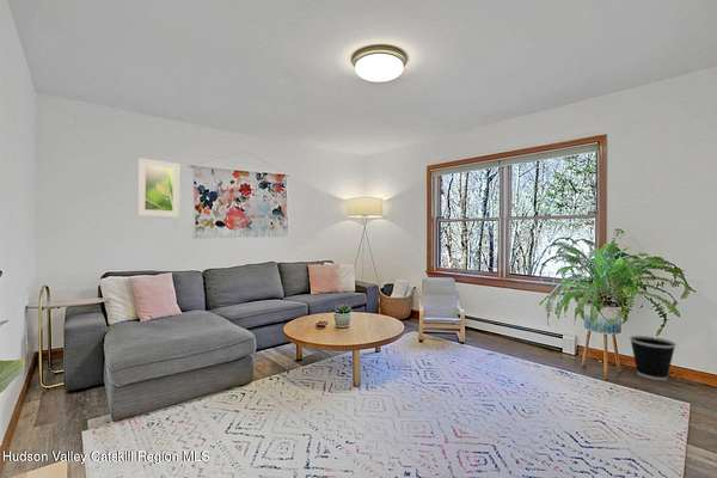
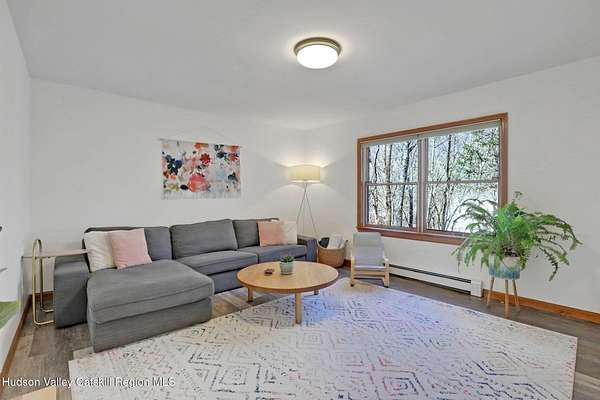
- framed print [136,157,180,219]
- wastebasket [629,335,678,381]
